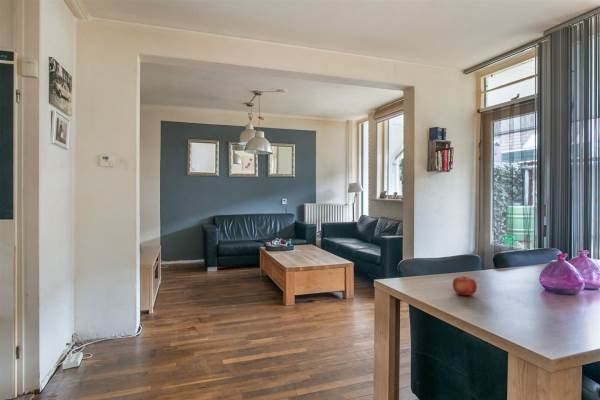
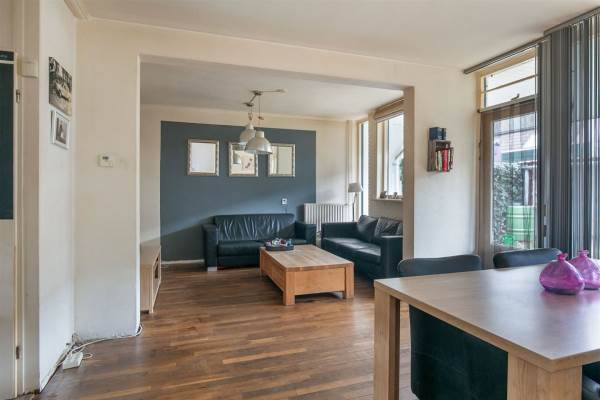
- fruit [451,274,478,296]
